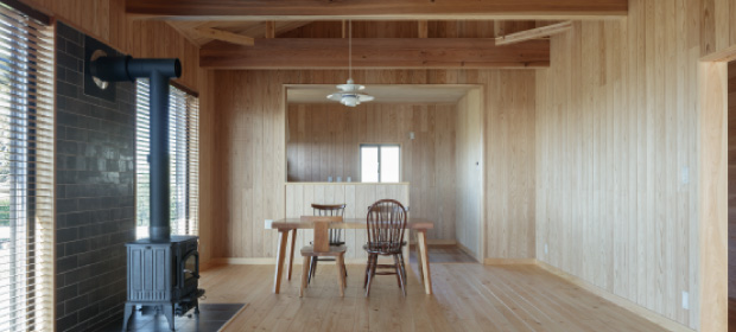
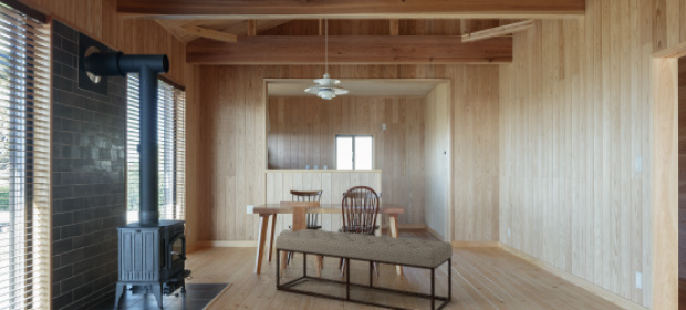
+ bench [274,228,454,310]
